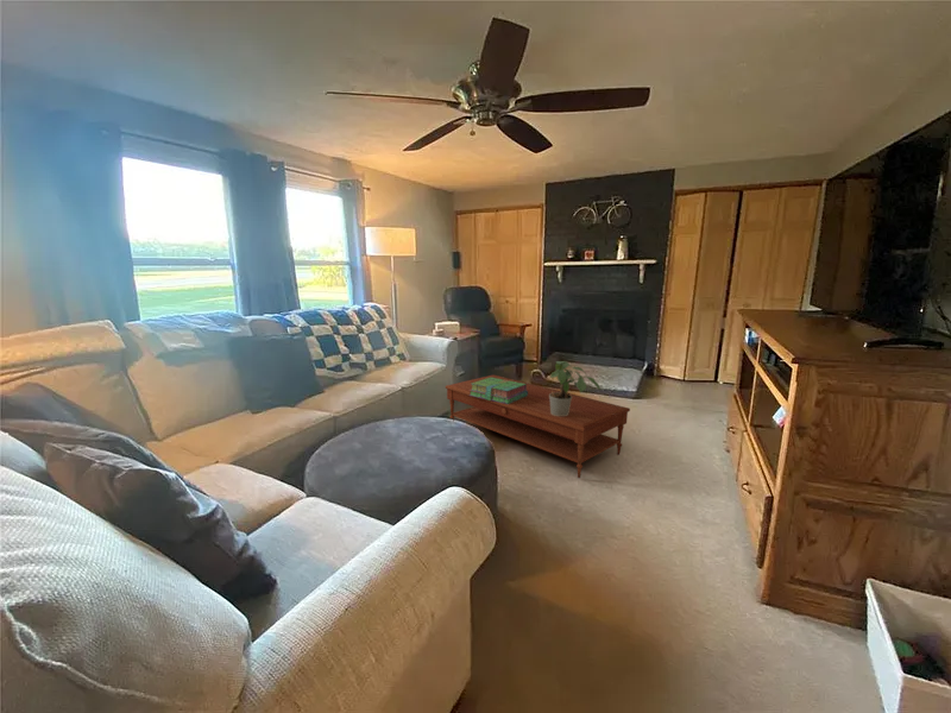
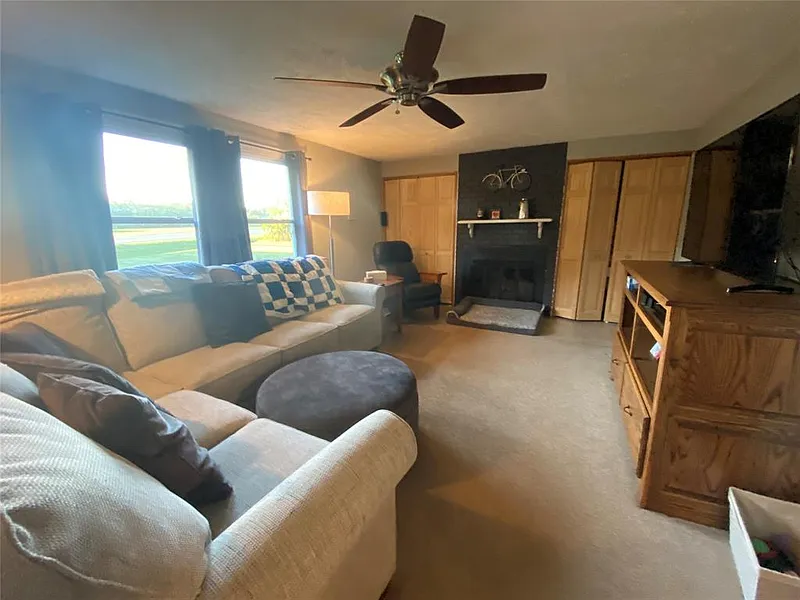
- potted plant [549,360,602,416]
- stack of books [470,378,528,404]
- coffee table [445,373,631,479]
